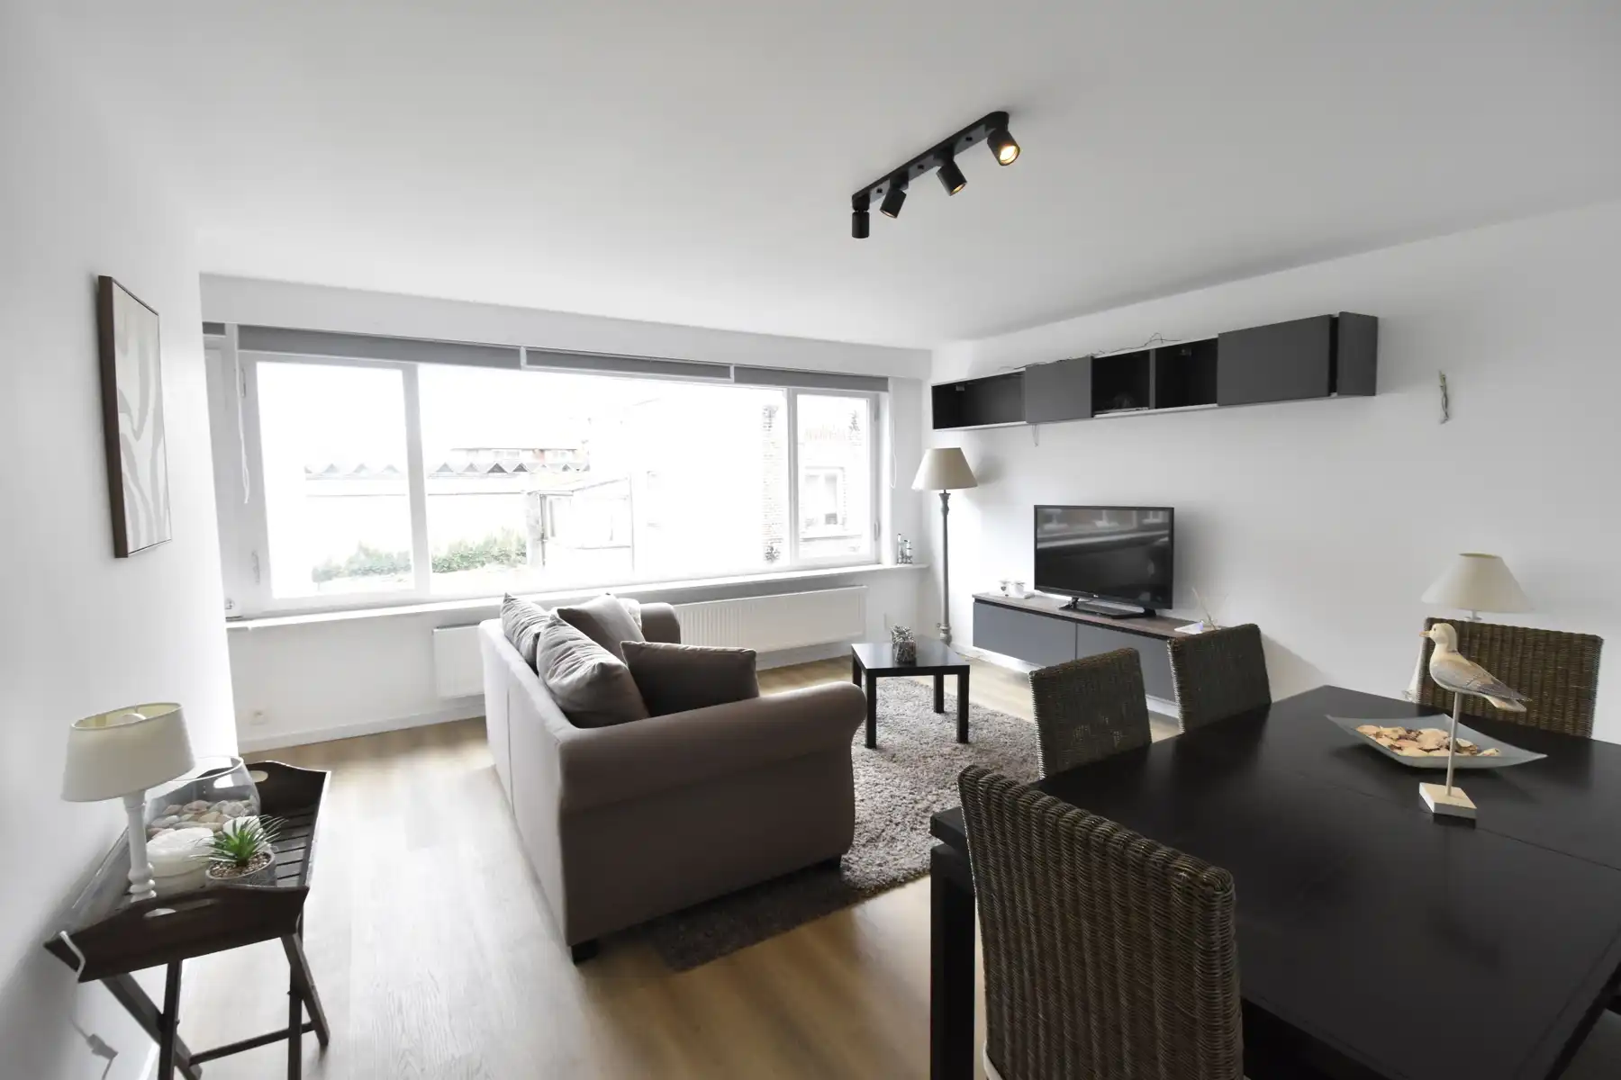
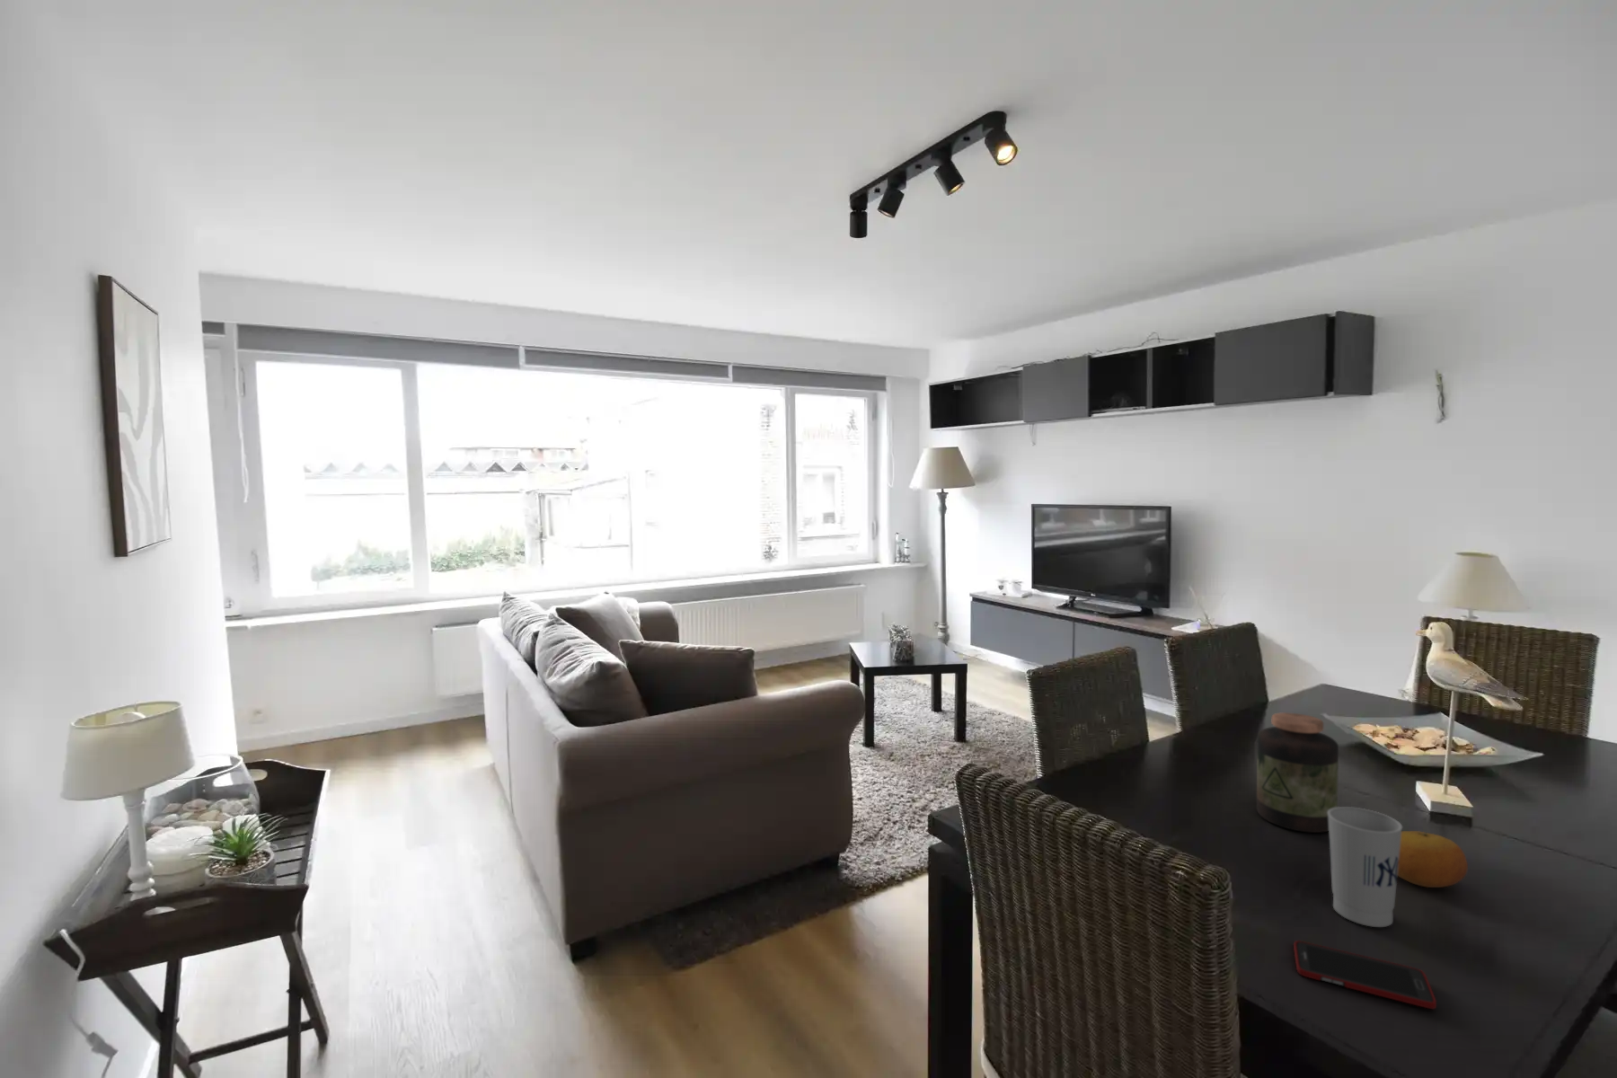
+ jar [1256,711,1339,834]
+ cup [1328,806,1403,928]
+ fruit [1397,830,1469,888]
+ cell phone [1292,940,1438,1009]
